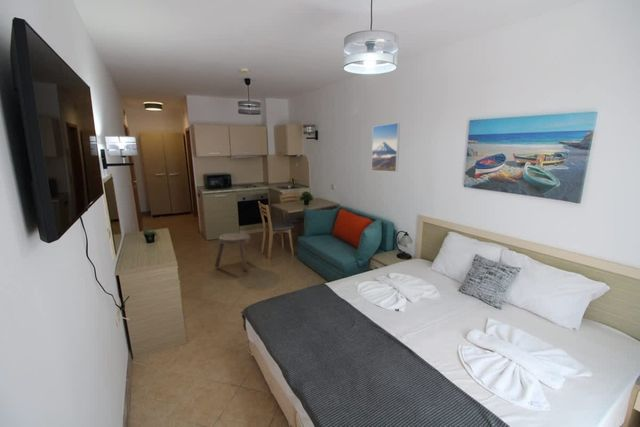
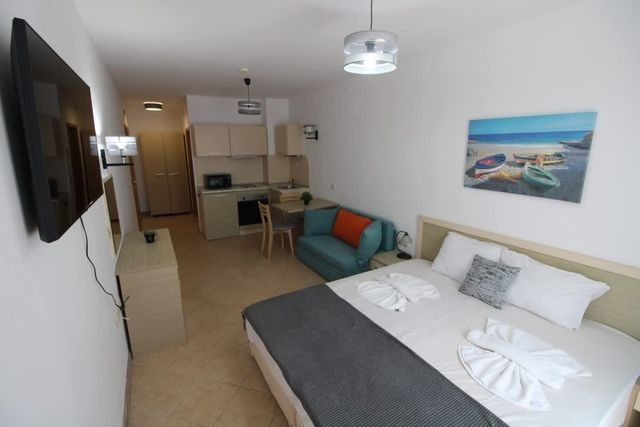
- stool [214,232,251,271]
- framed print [371,122,401,173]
